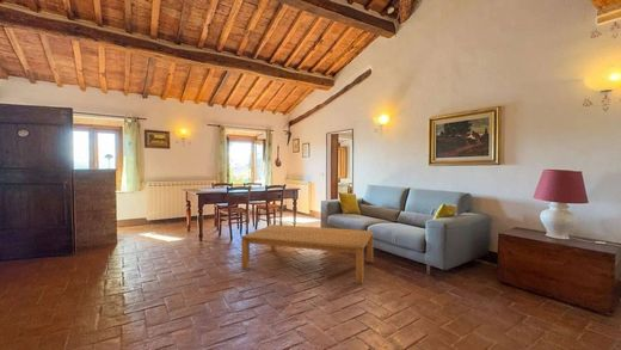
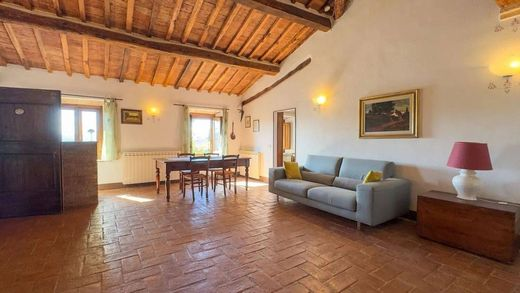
- coffee table [240,223,374,285]
